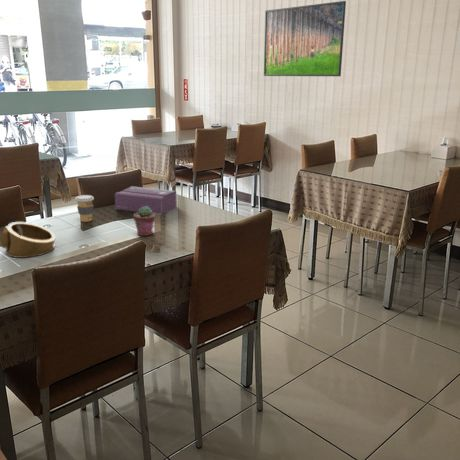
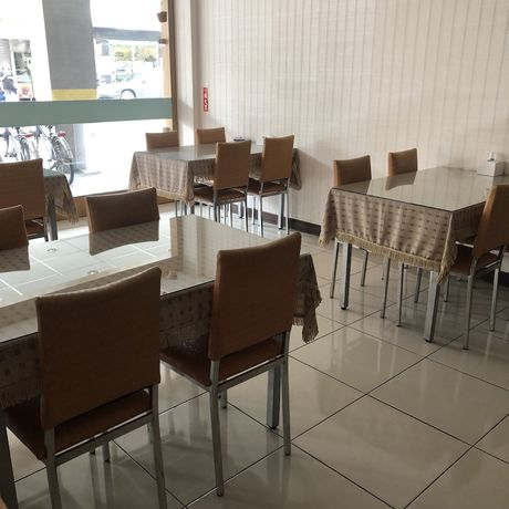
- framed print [263,0,347,77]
- coffee cup [74,194,95,223]
- potted succulent [132,206,157,237]
- tissue box [114,185,178,216]
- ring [0,221,56,259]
